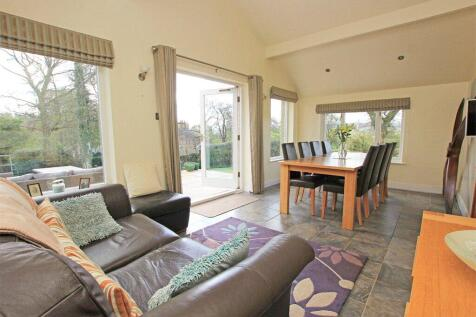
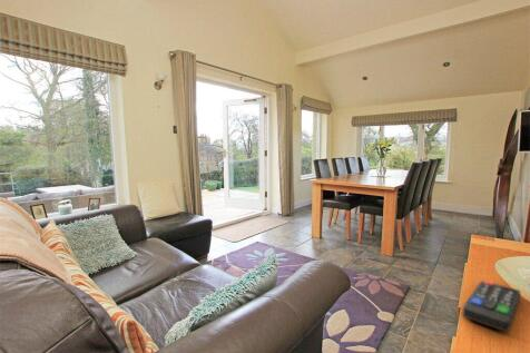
+ remote control [461,280,521,333]
